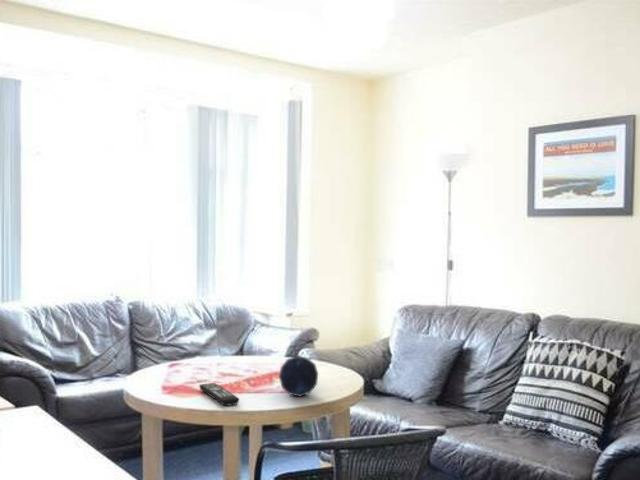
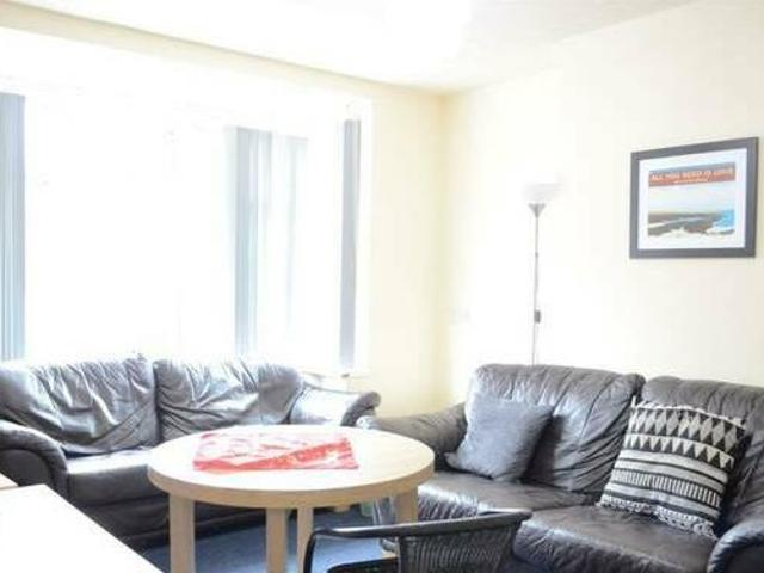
- remote control [198,382,240,407]
- decorative orb [278,355,319,398]
